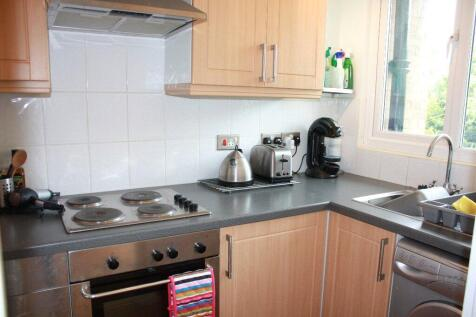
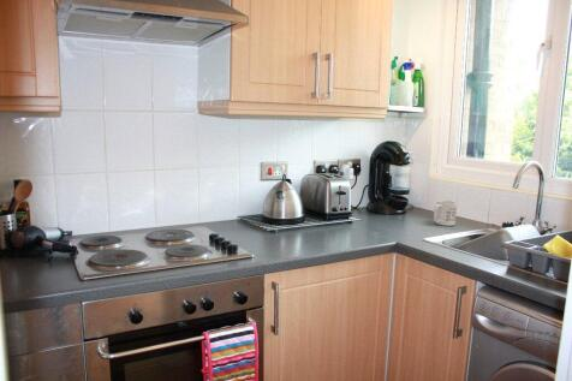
+ mug [433,200,458,227]
